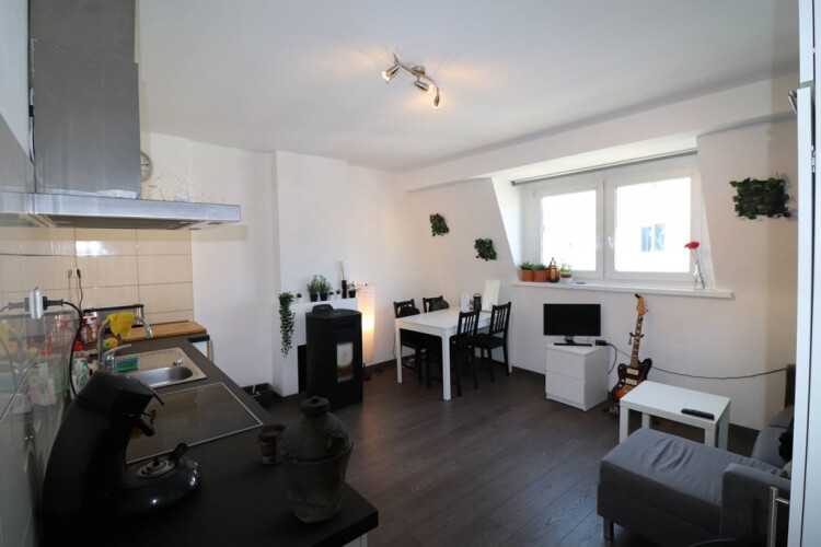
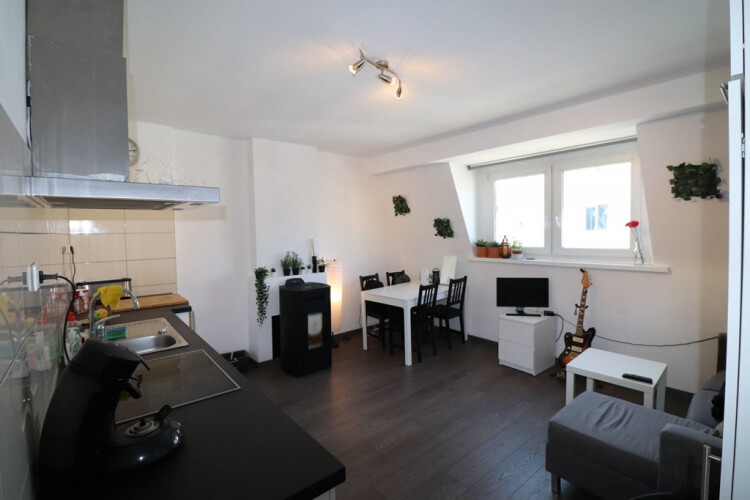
- mug [257,422,288,465]
- kettle [279,395,355,525]
